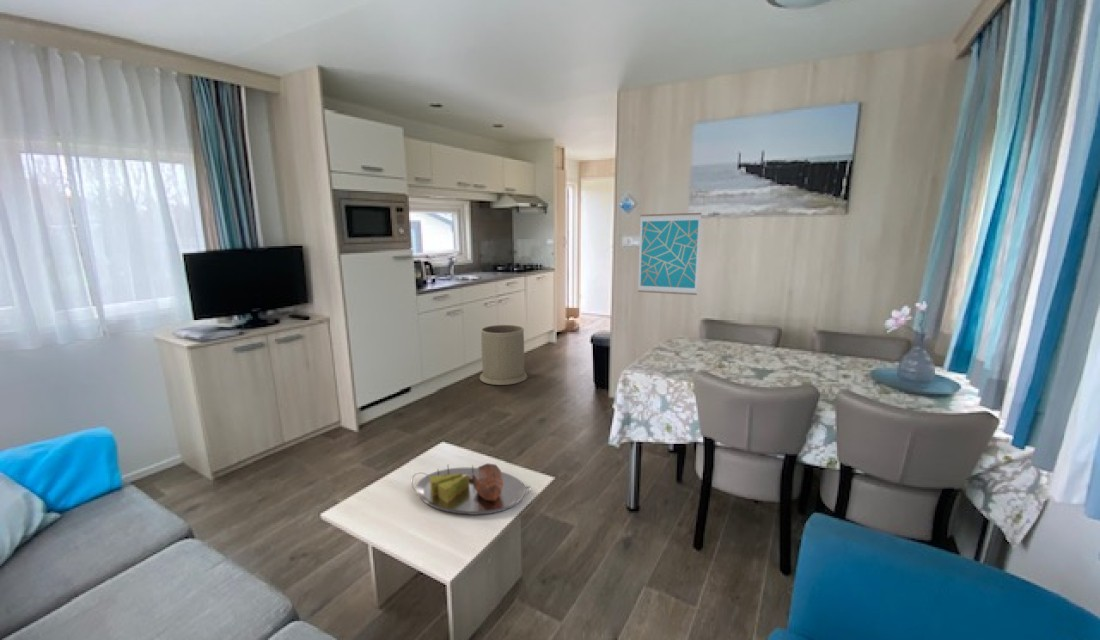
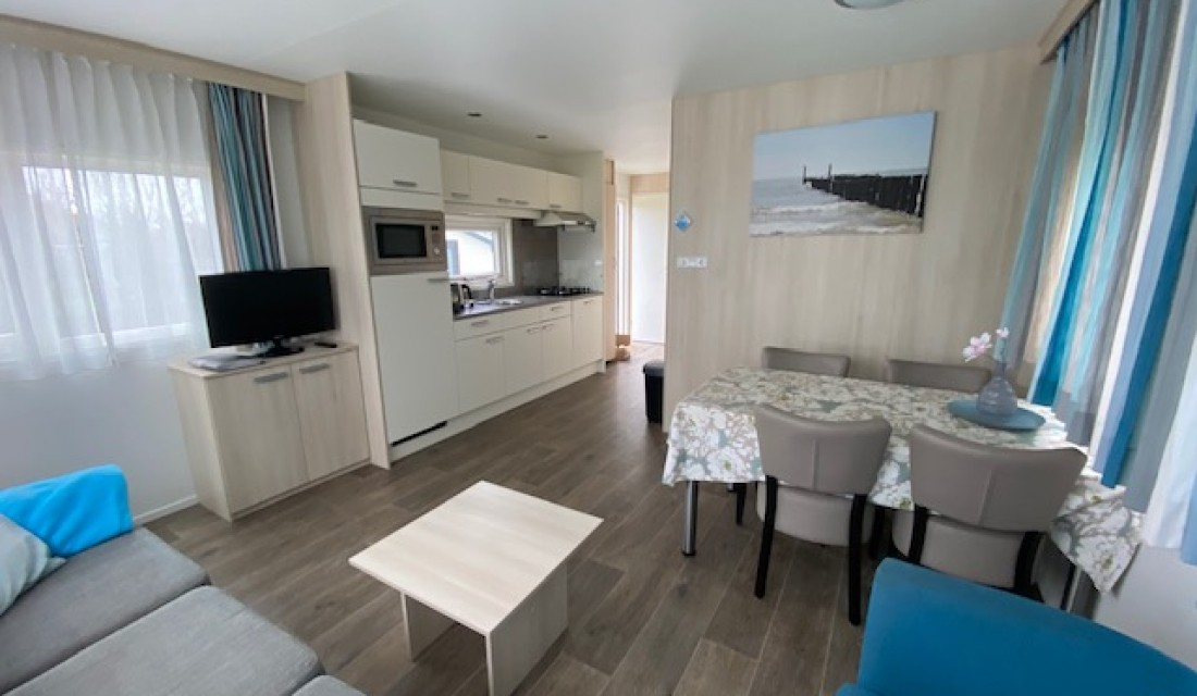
- serving tray [411,462,532,516]
- trash can [479,324,528,386]
- wall art [637,212,703,296]
